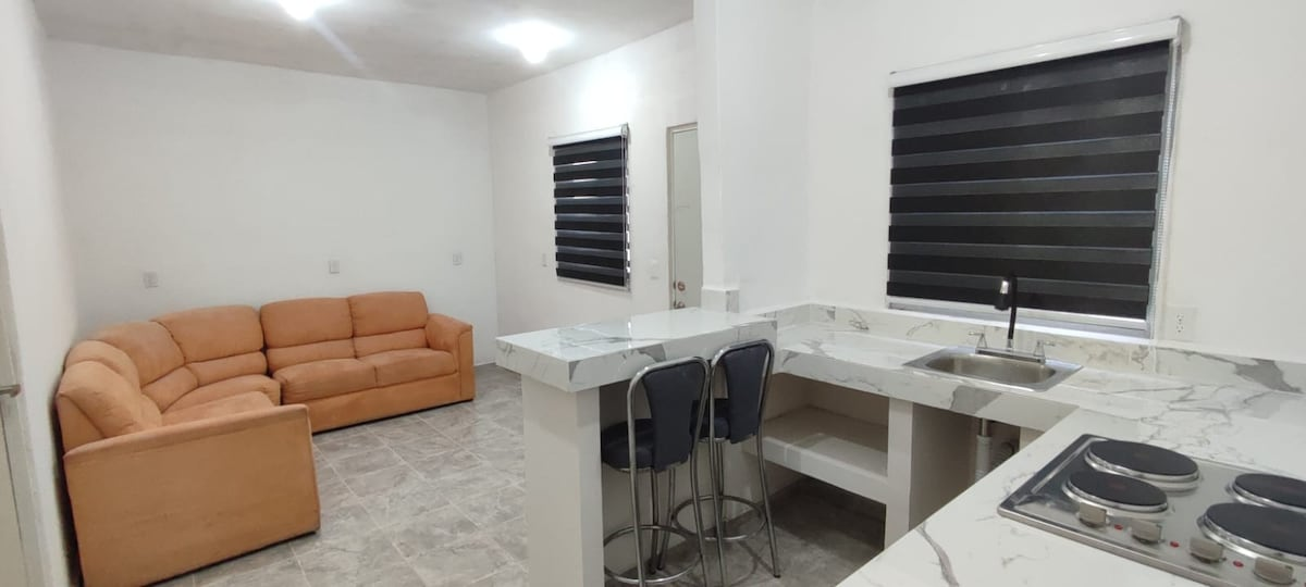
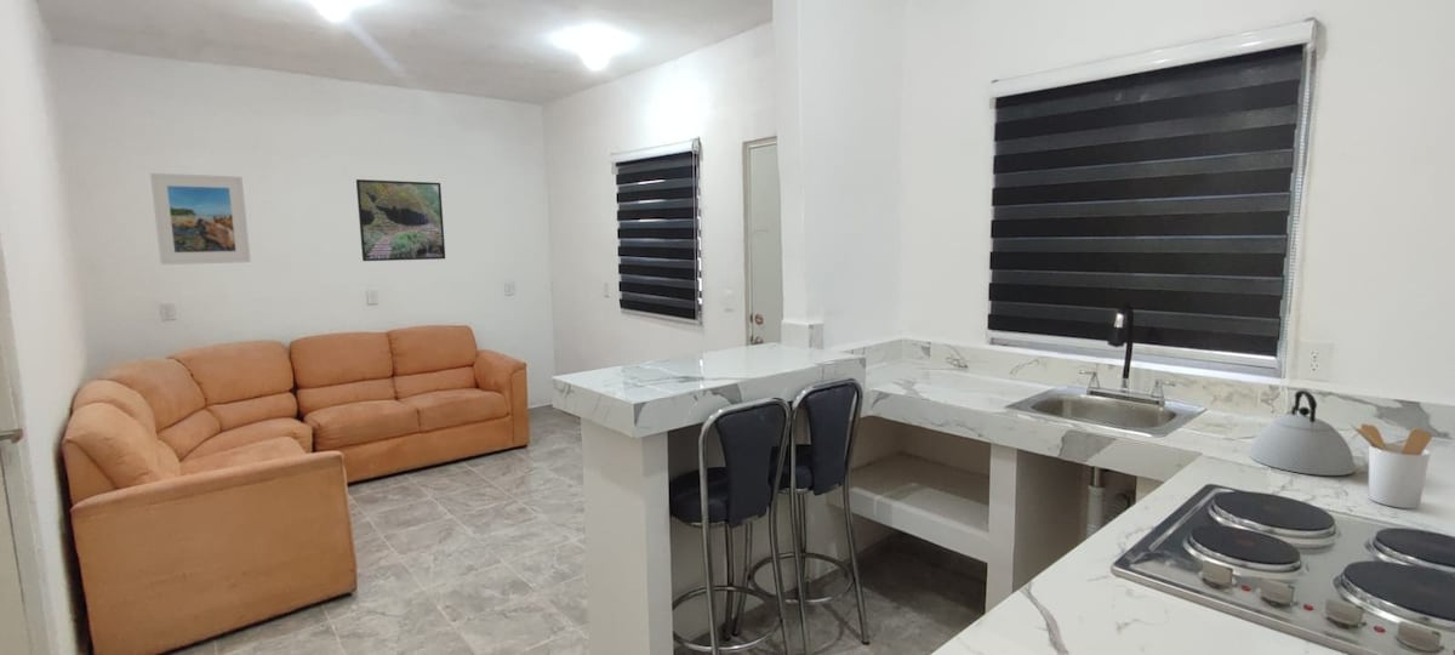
+ kettle [1248,389,1356,477]
+ utensil holder [1347,421,1433,509]
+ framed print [355,178,446,262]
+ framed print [149,172,252,266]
